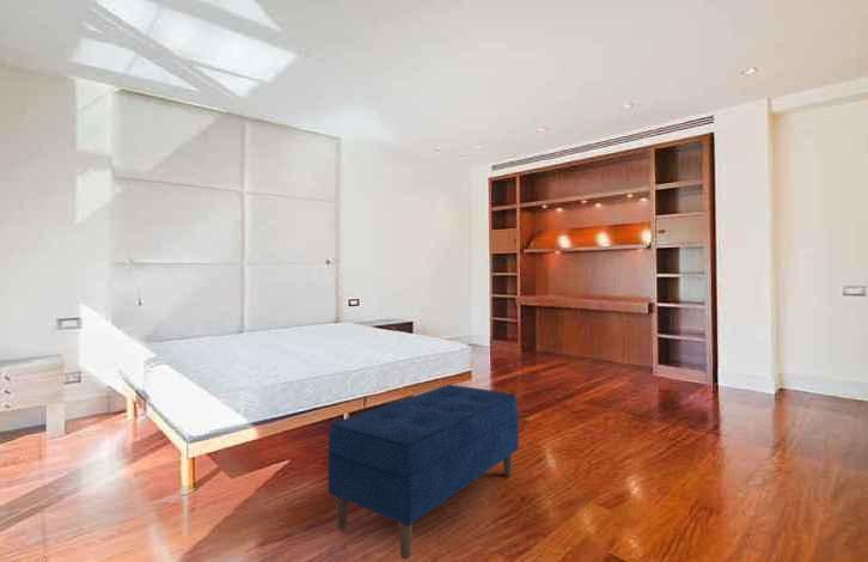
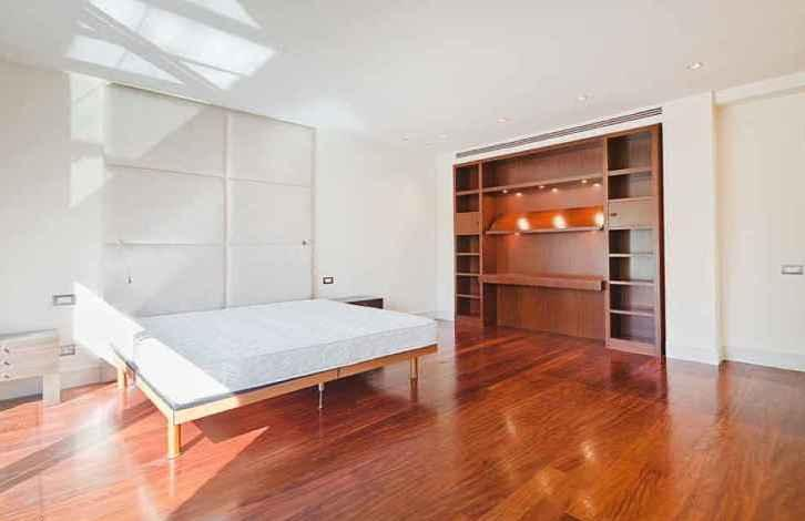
- bench [326,384,520,560]
